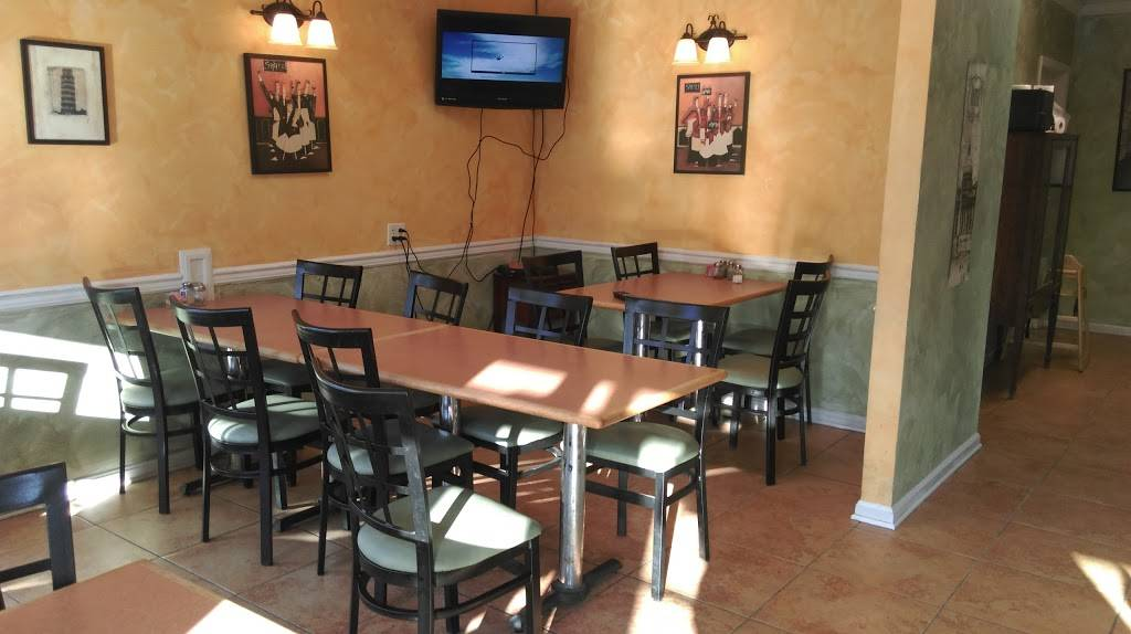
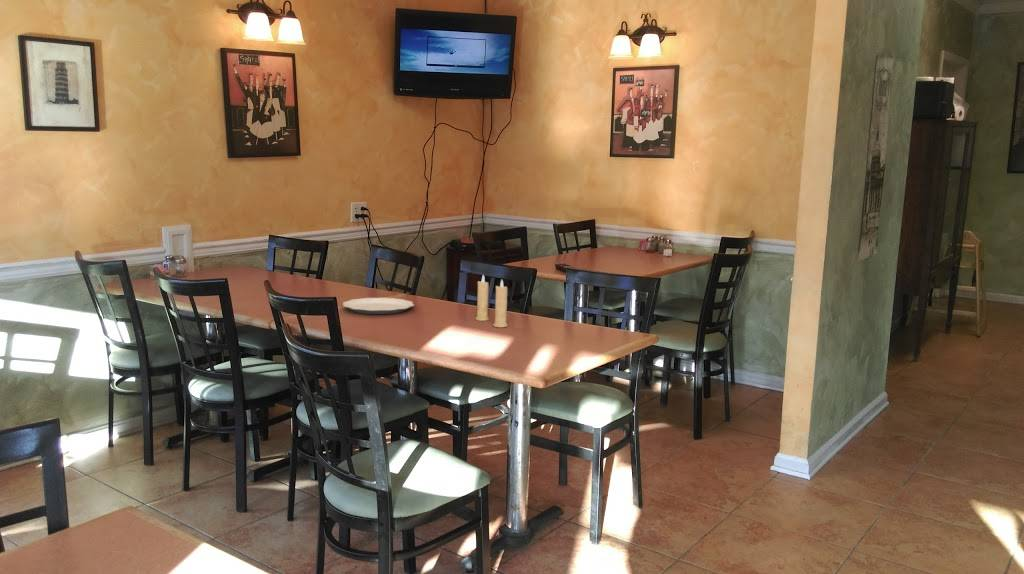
+ candle [474,274,509,328]
+ plate [342,297,415,315]
